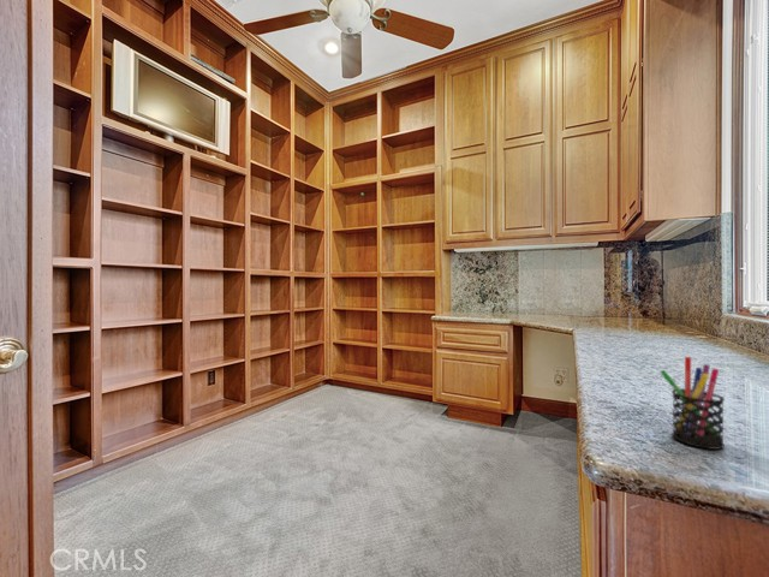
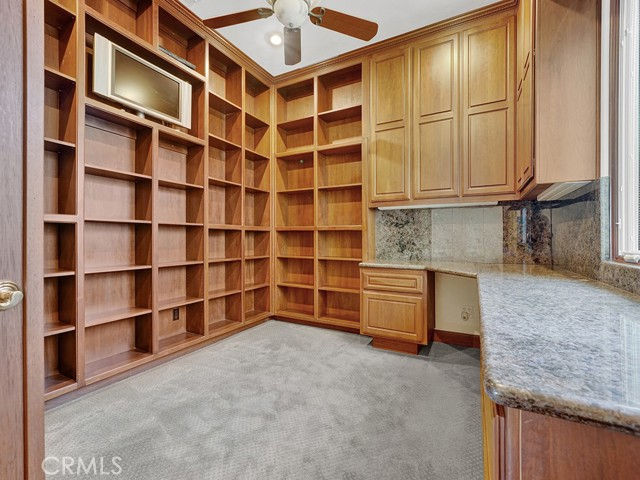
- pen holder [658,356,726,451]
